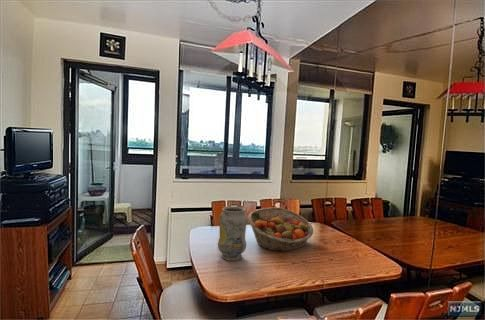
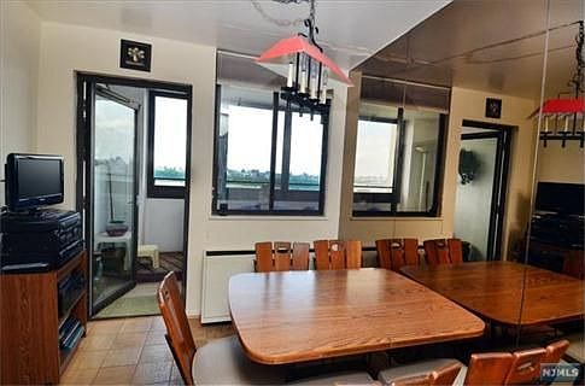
- fruit basket [247,206,314,252]
- vase [217,205,249,262]
